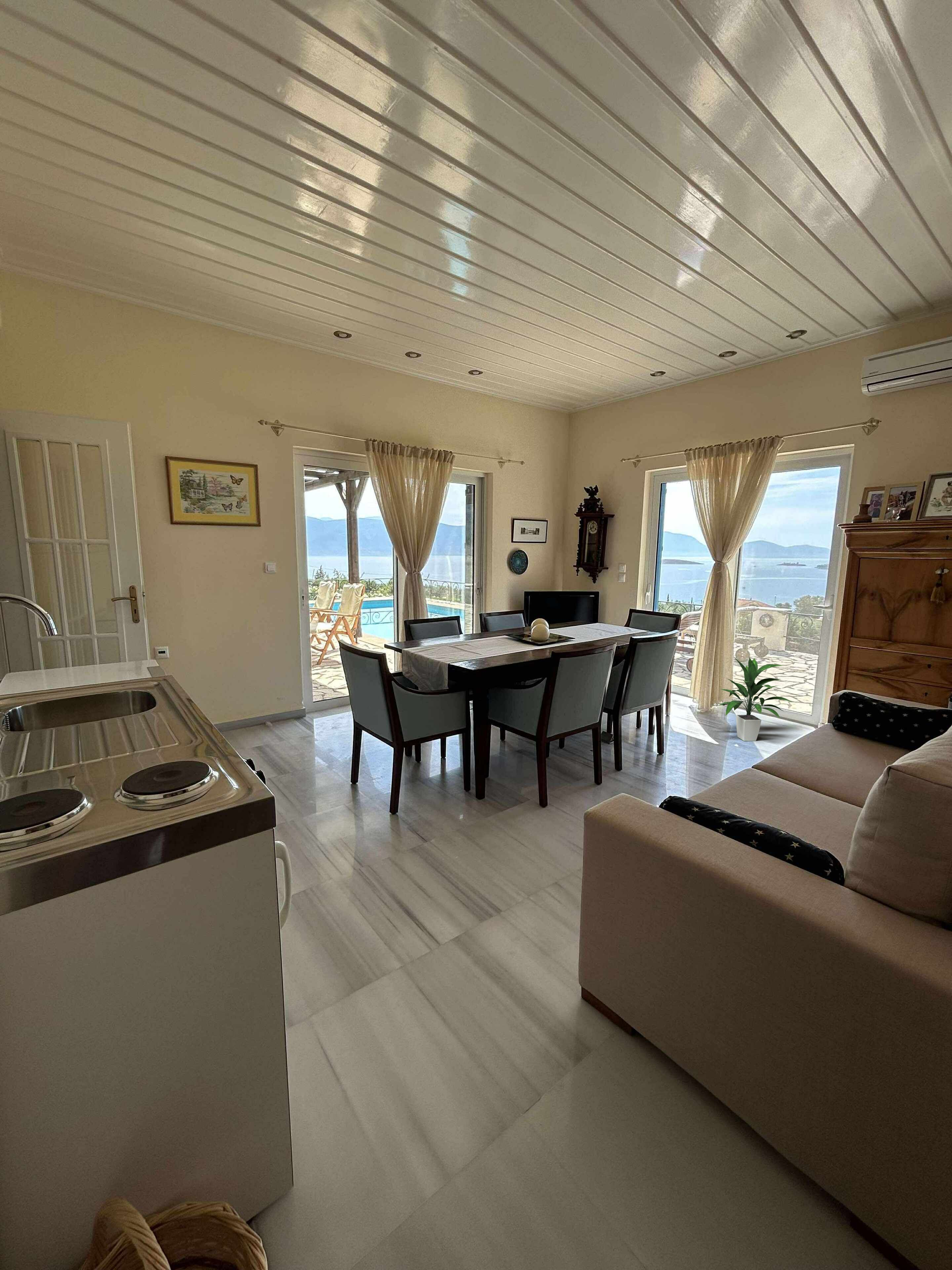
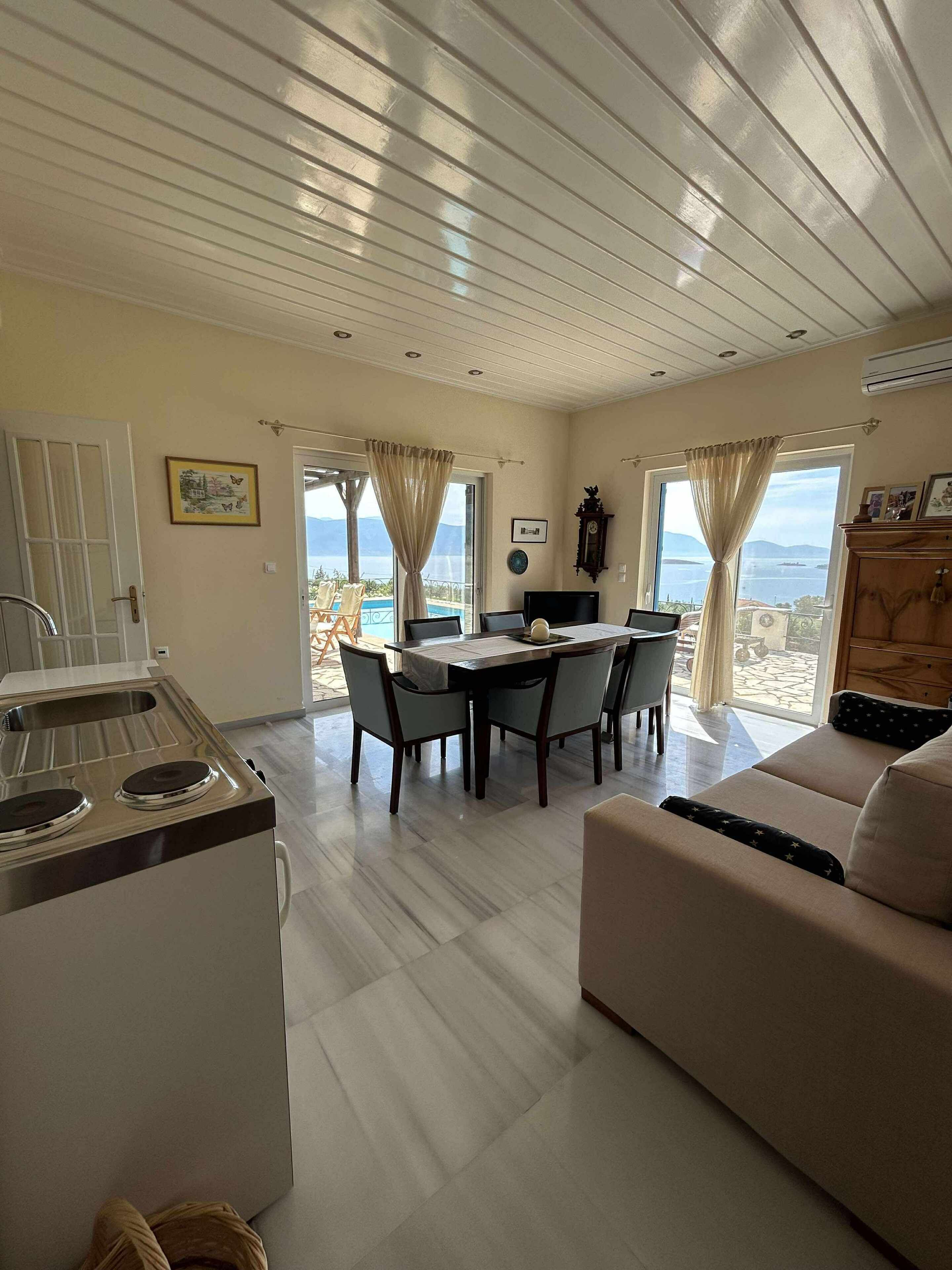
- indoor plant [716,656,794,741]
